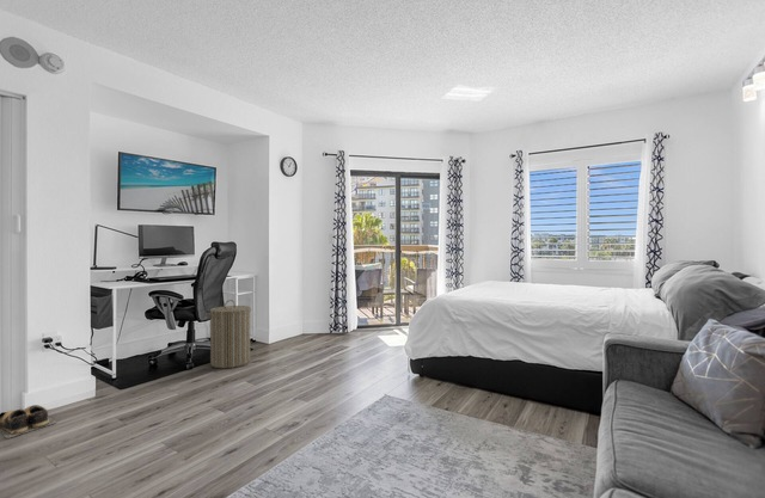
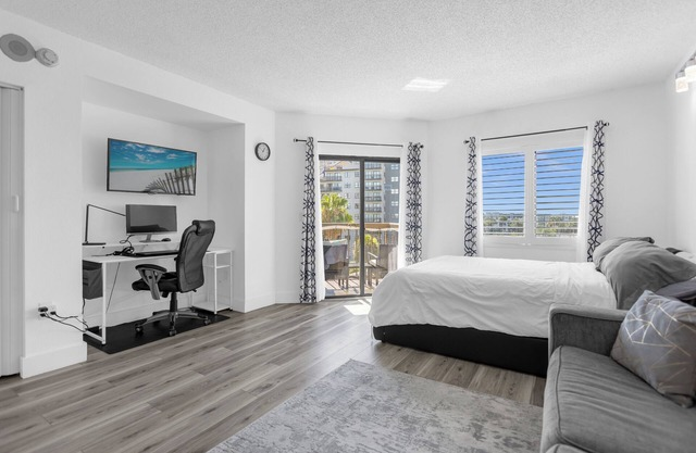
- laundry hamper [207,299,252,369]
- shoes [0,404,59,439]
